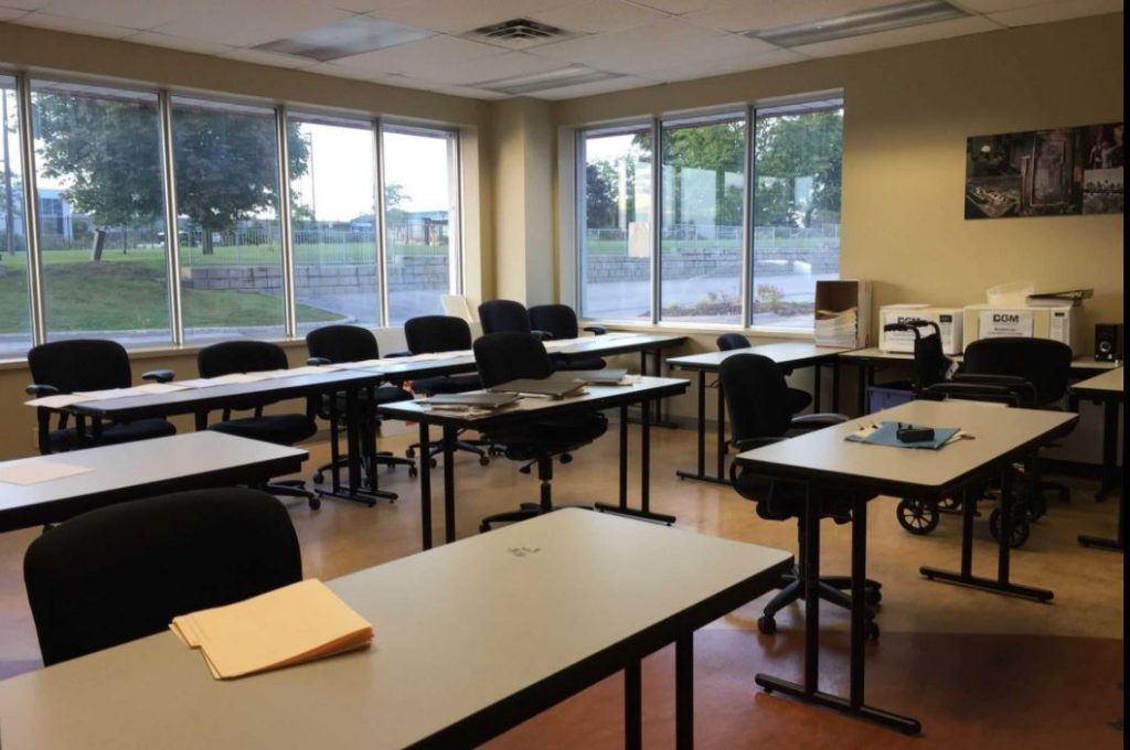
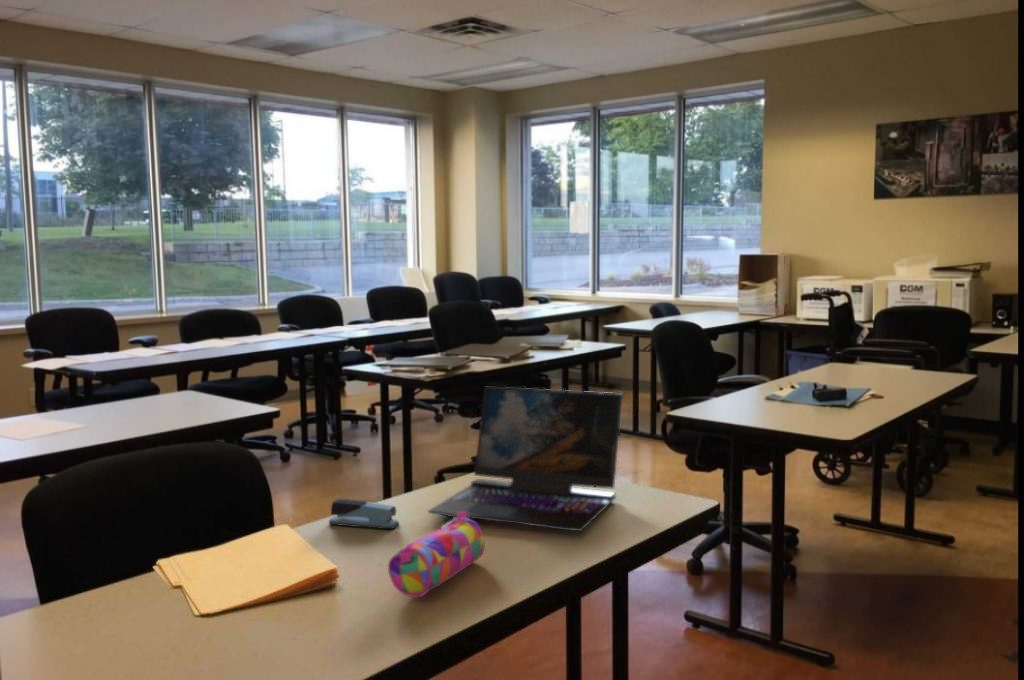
+ laptop [427,386,623,532]
+ pencil case [387,513,486,598]
+ stapler [328,497,400,530]
